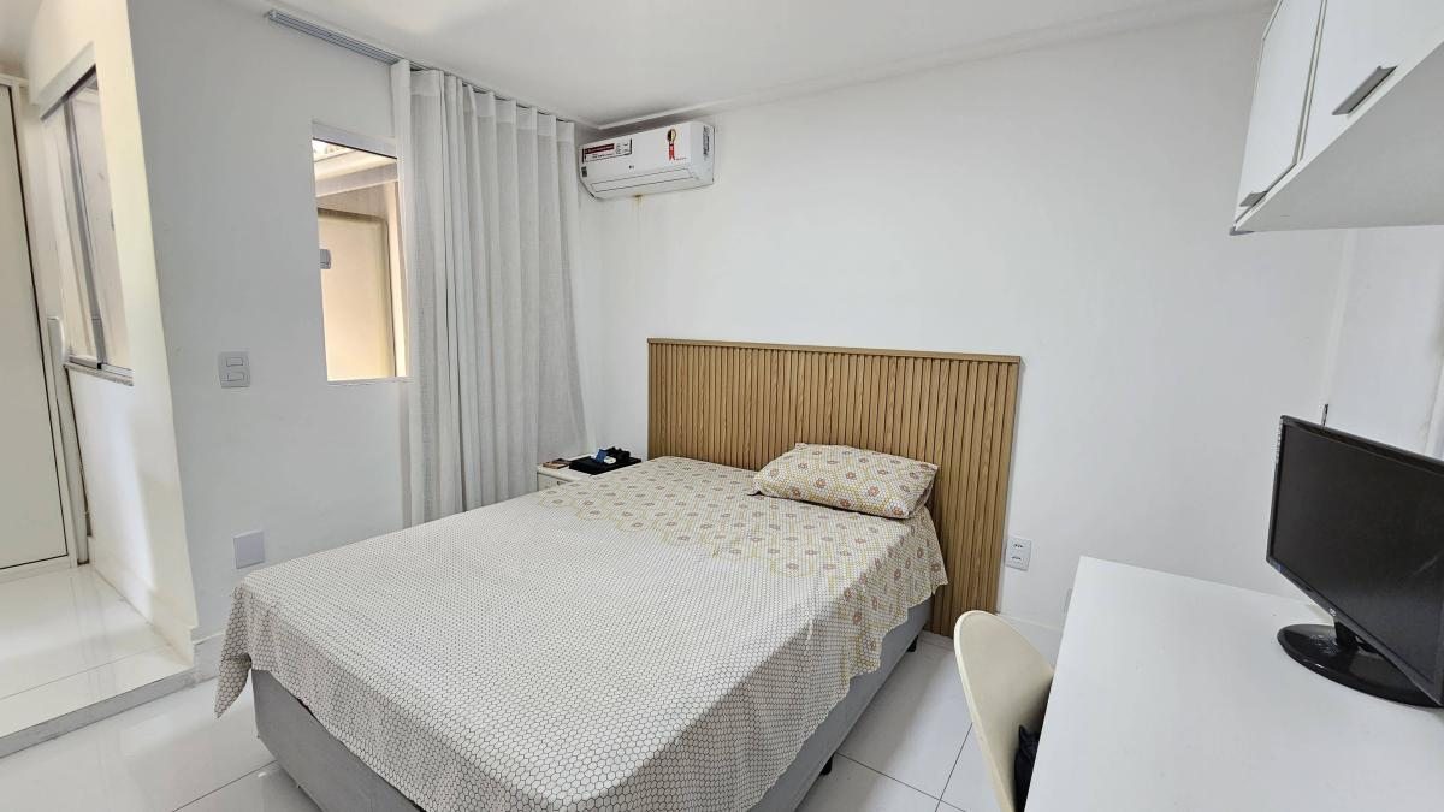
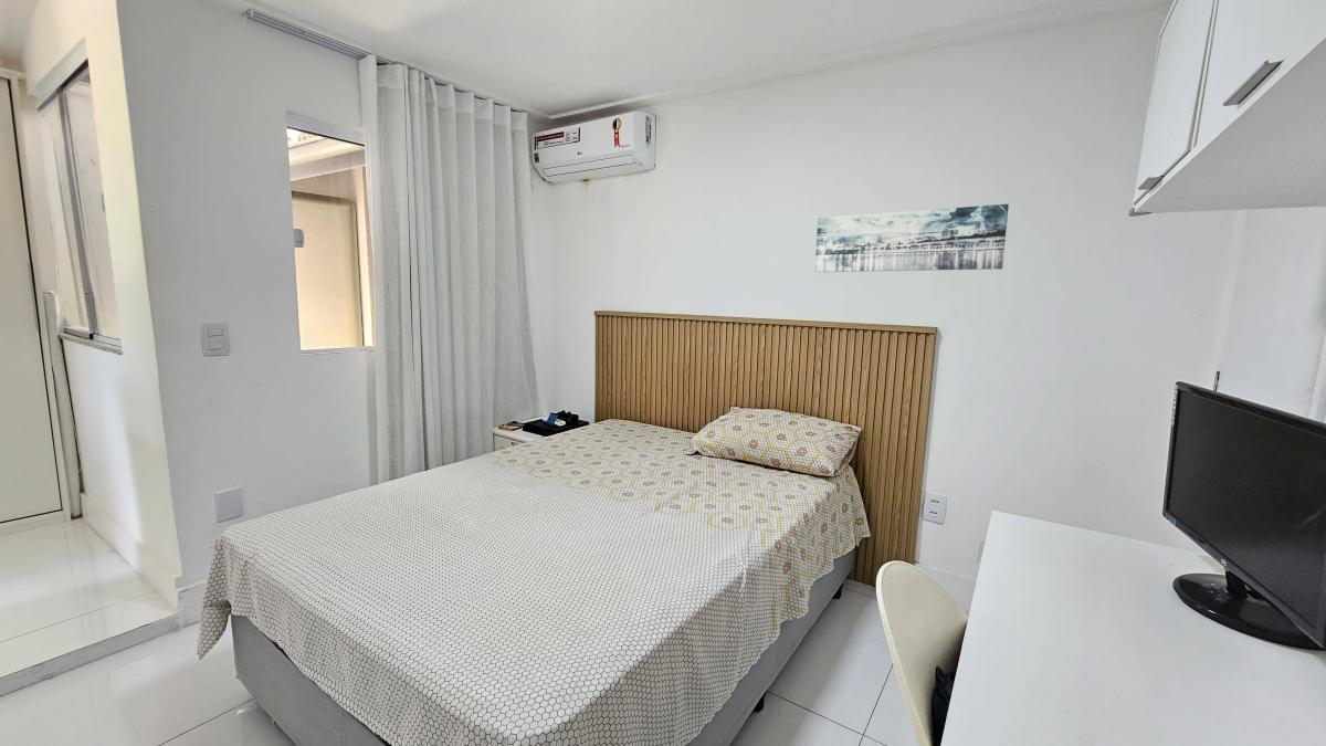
+ wall art [814,203,1010,273]
